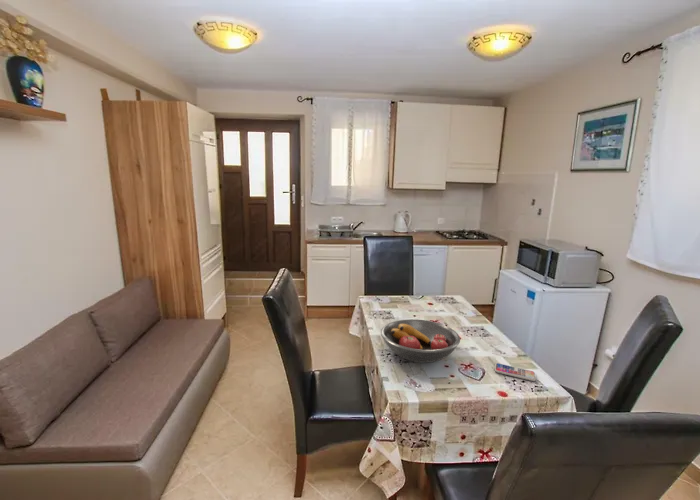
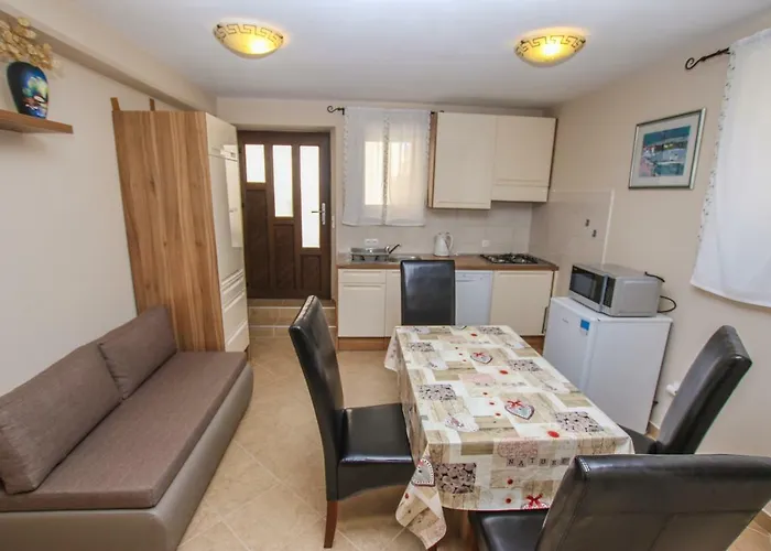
- smartphone [494,362,537,382]
- fruit bowl [380,318,461,364]
